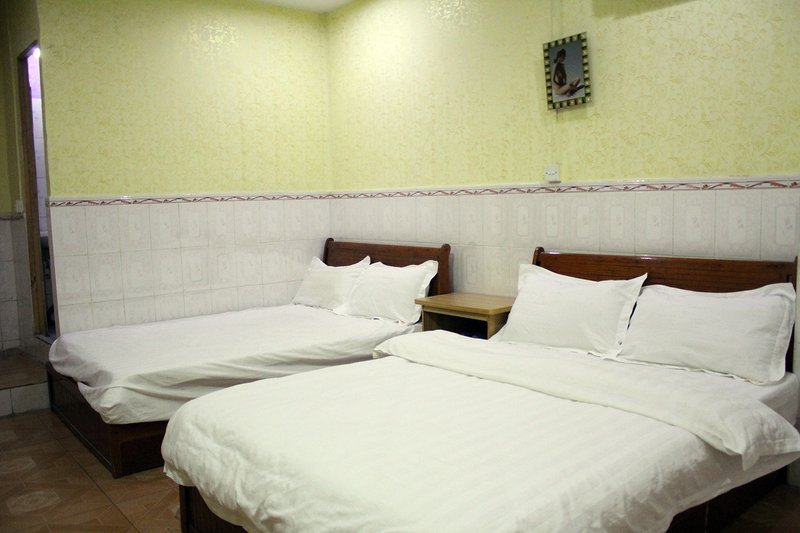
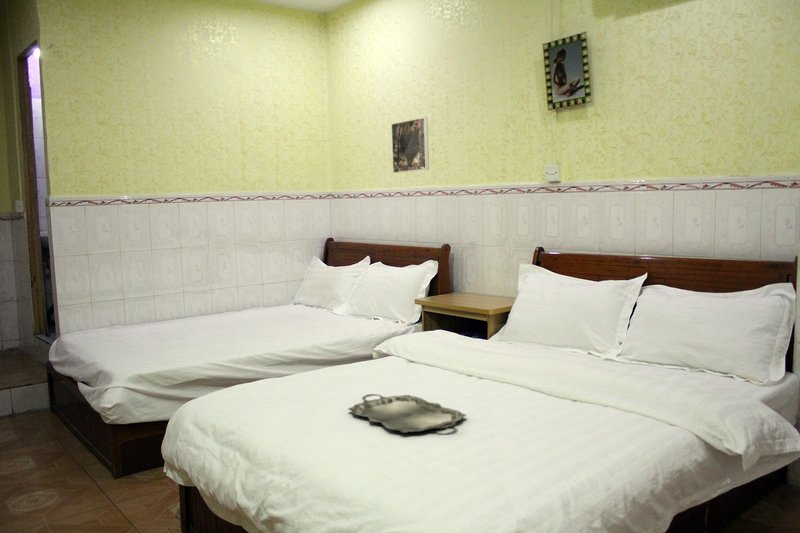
+ serving tray [347,393,467,434]
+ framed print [390,116,430,174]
